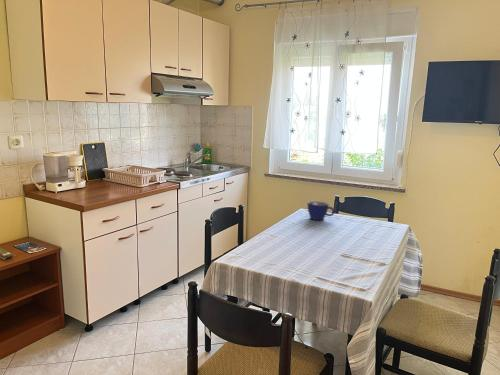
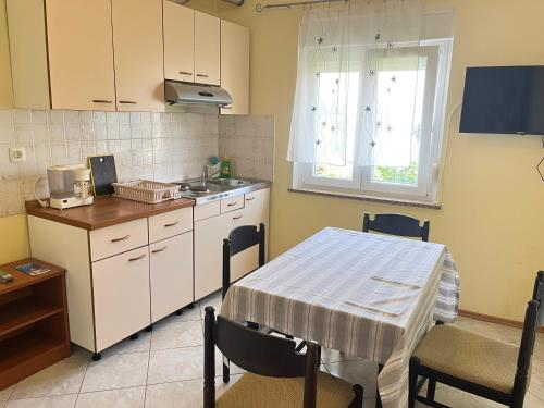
- cup [307,200,336,221]
